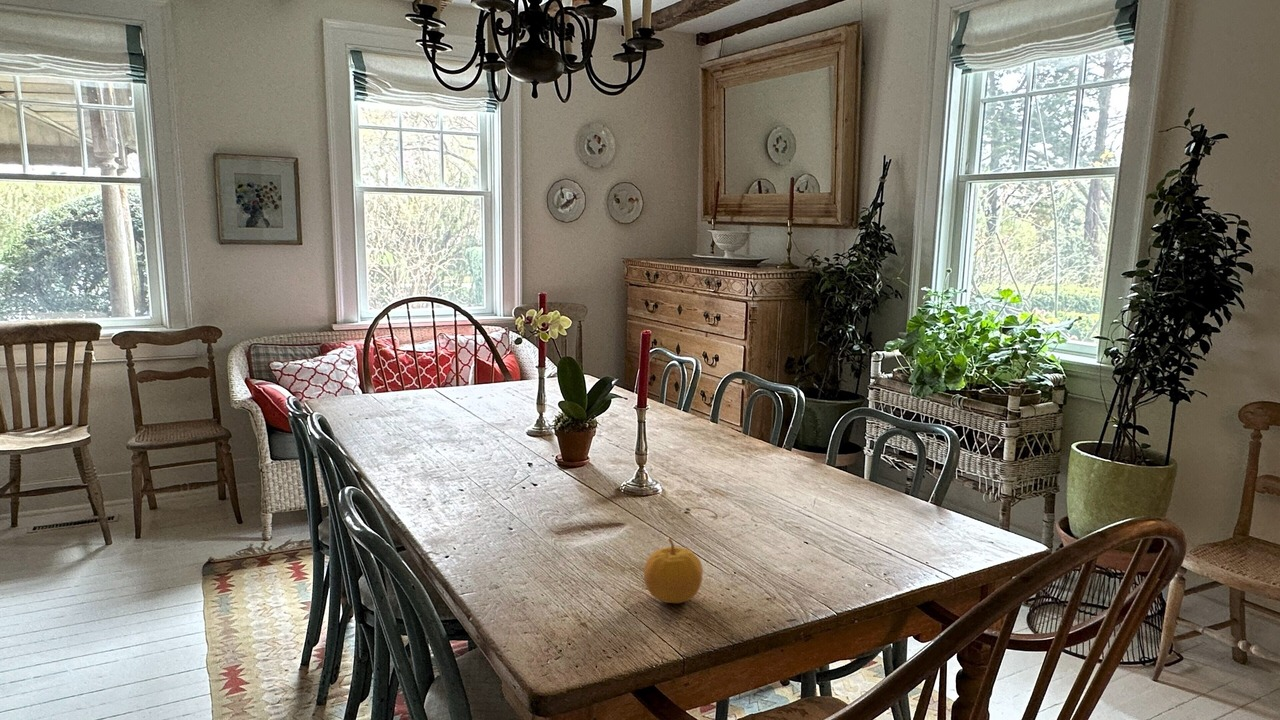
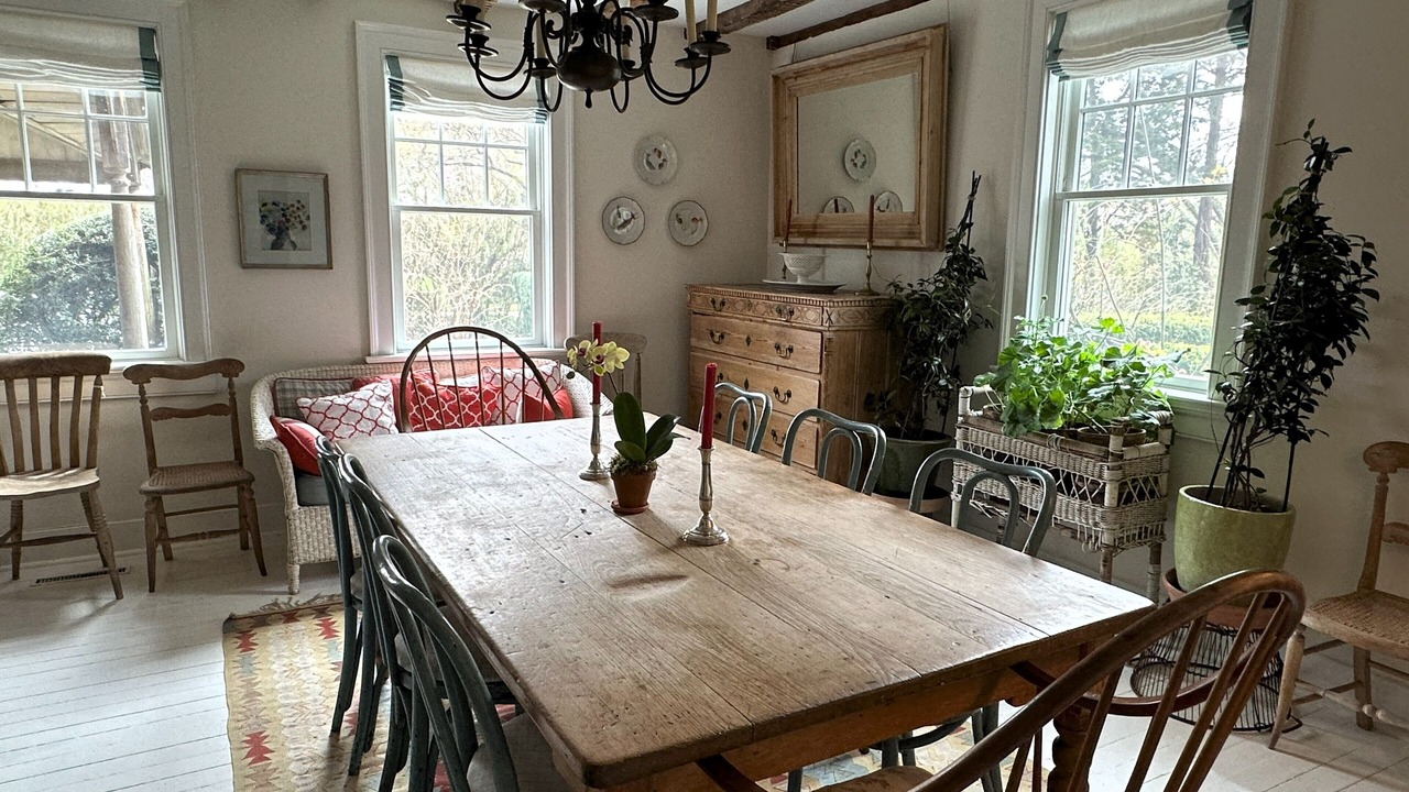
- fruit [643,537,704,604]
